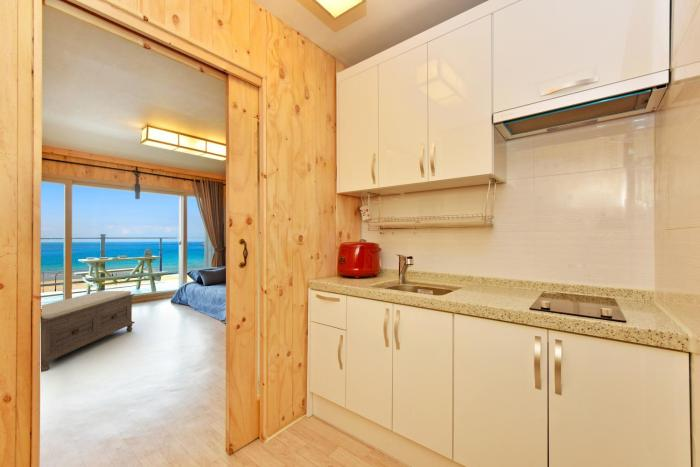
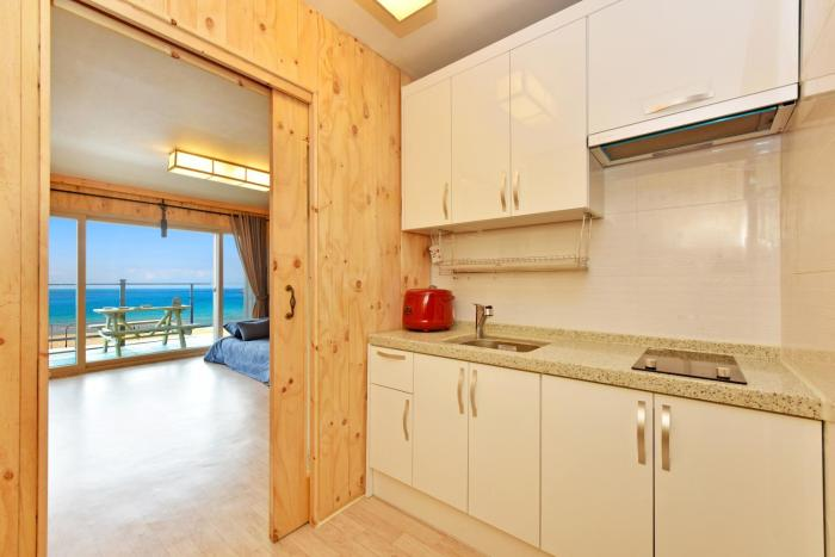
- bench [40,290,136,373]
